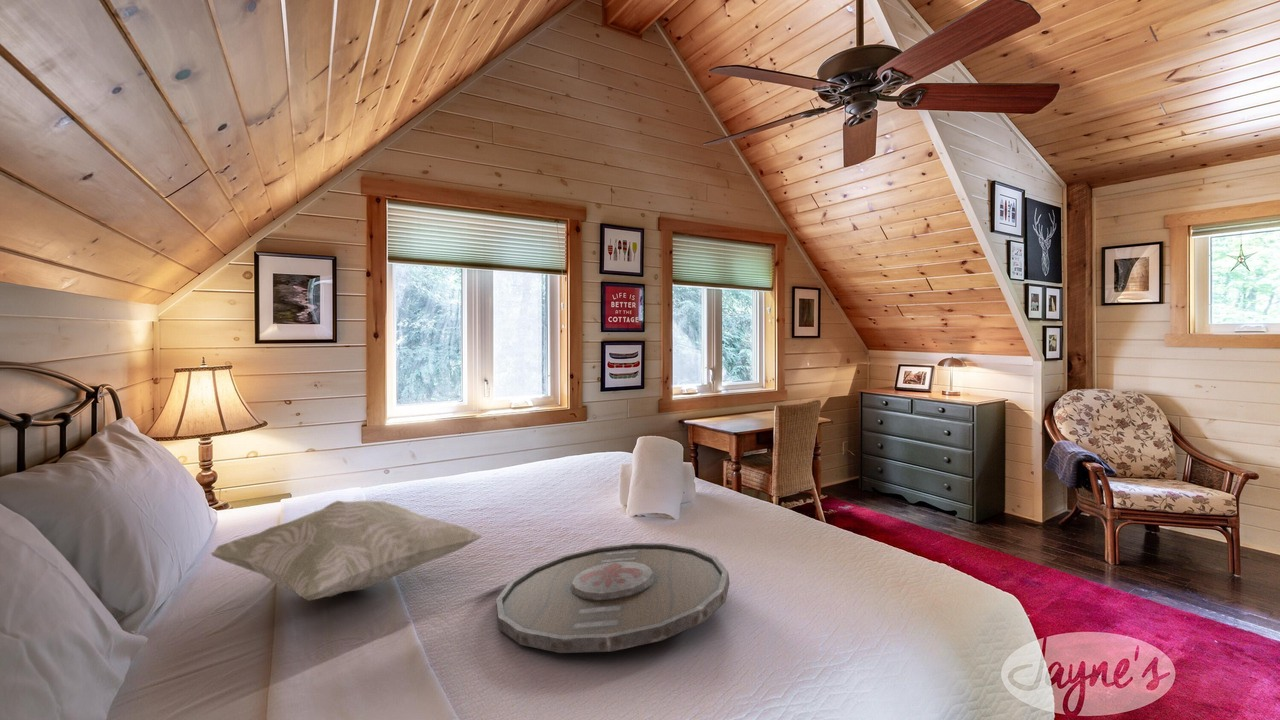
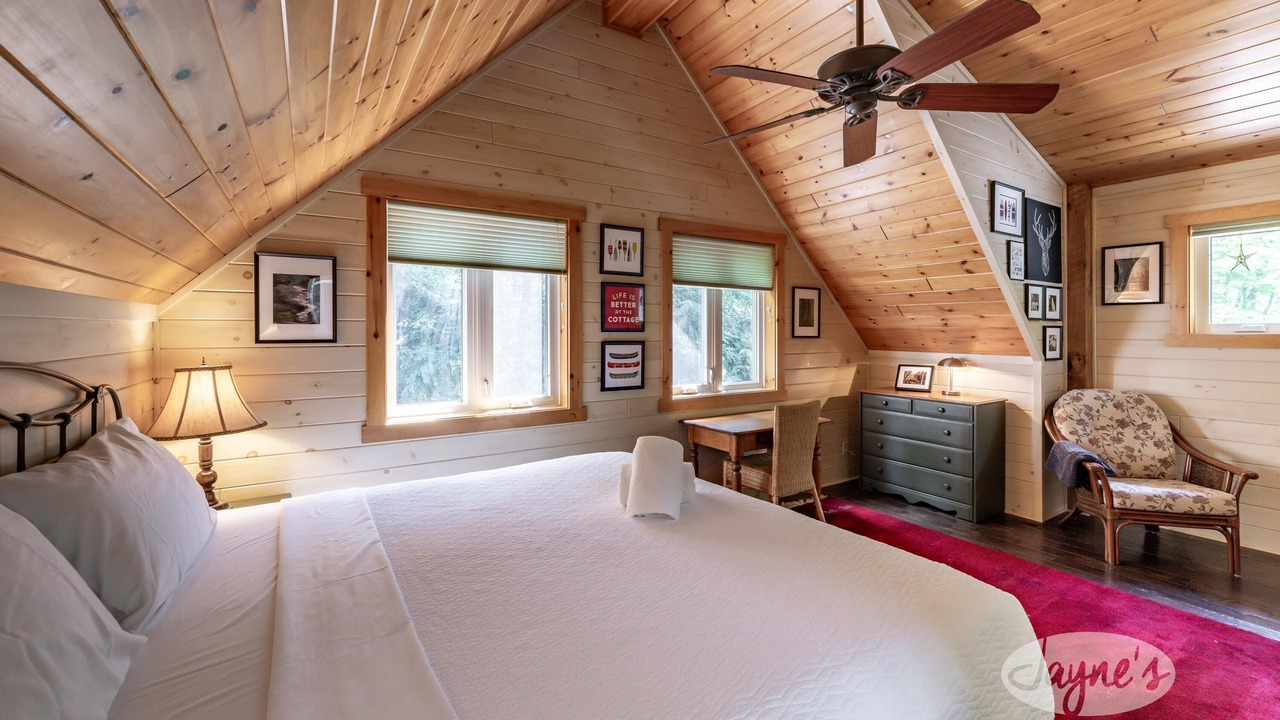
- decorative pillow [209,499,485,602]
- serving tray [495,542,731,654]
